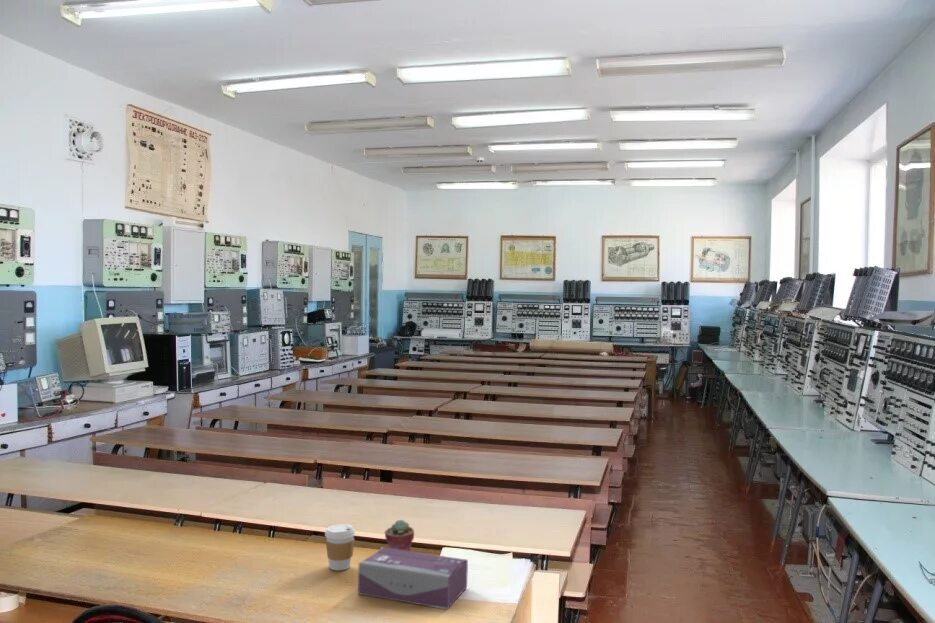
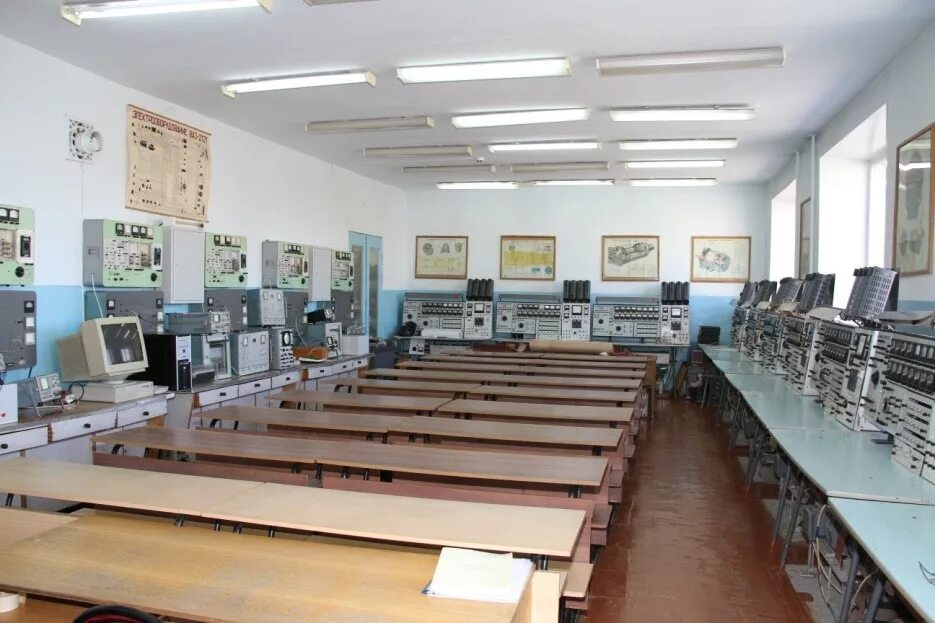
- tissue box [357,546,469,610]
- coffee cup [324,523,356,571]
- potted succulent [384,519,415,551]
